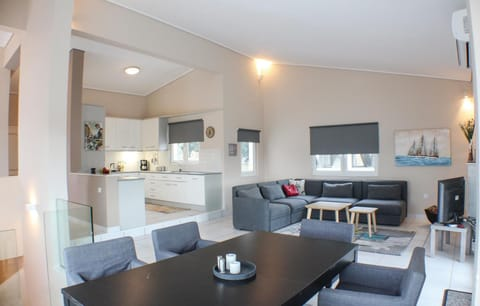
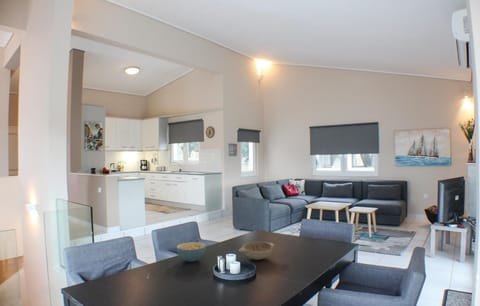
+ decorative bowl [238,241,275,261]
+ cereal bowl [176,241,207,263]
